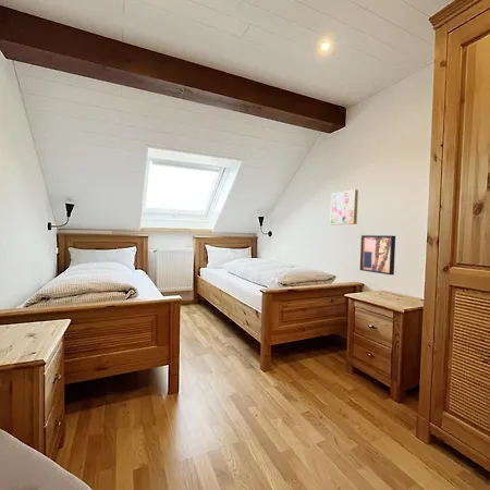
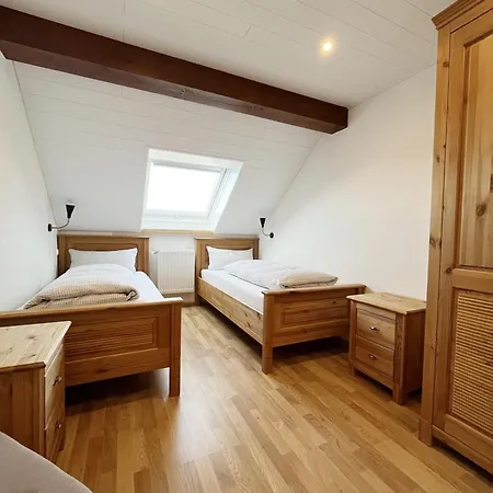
- wall art [359,234,396,275]
- wall art [329,188,359,225]
